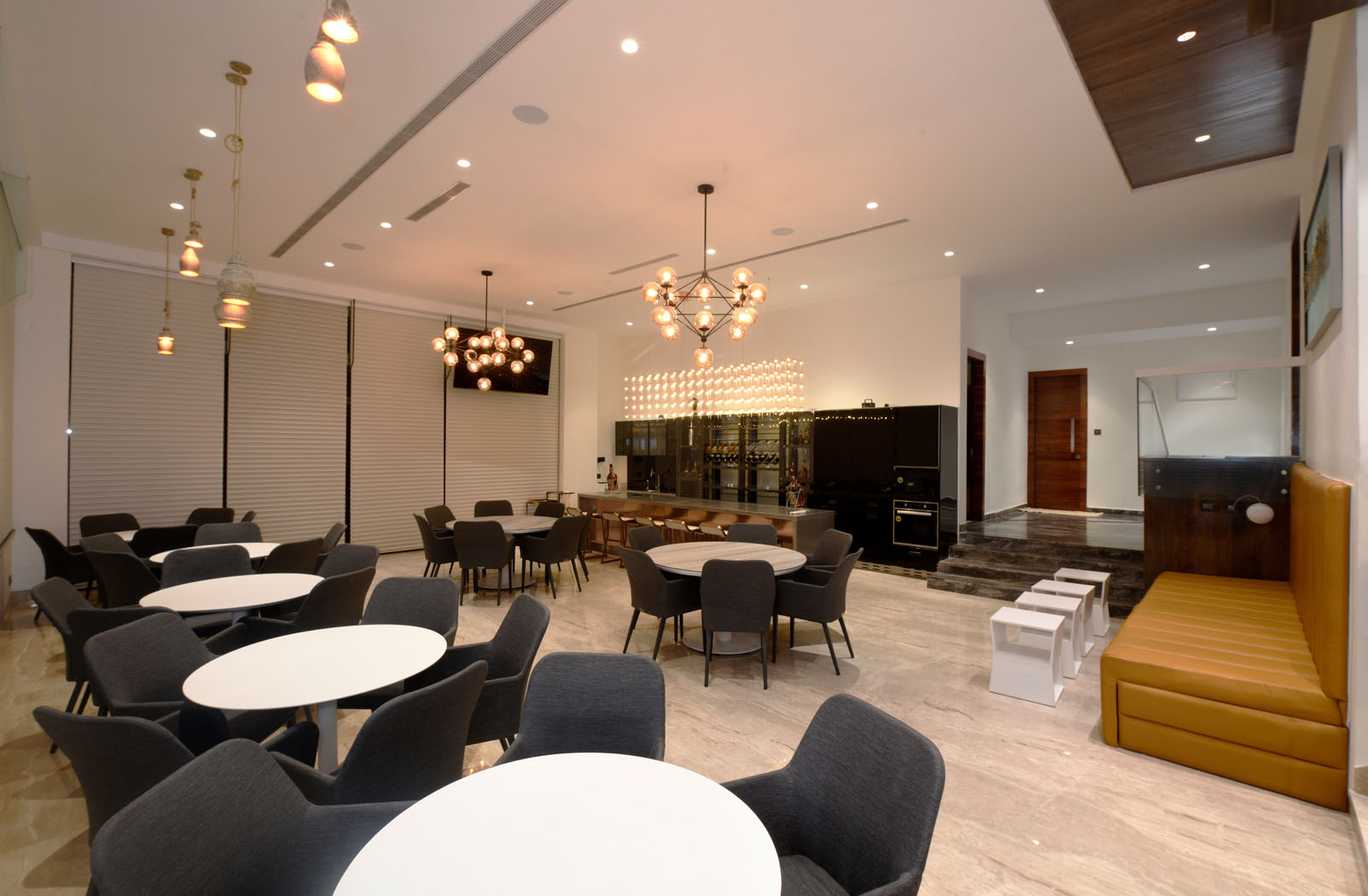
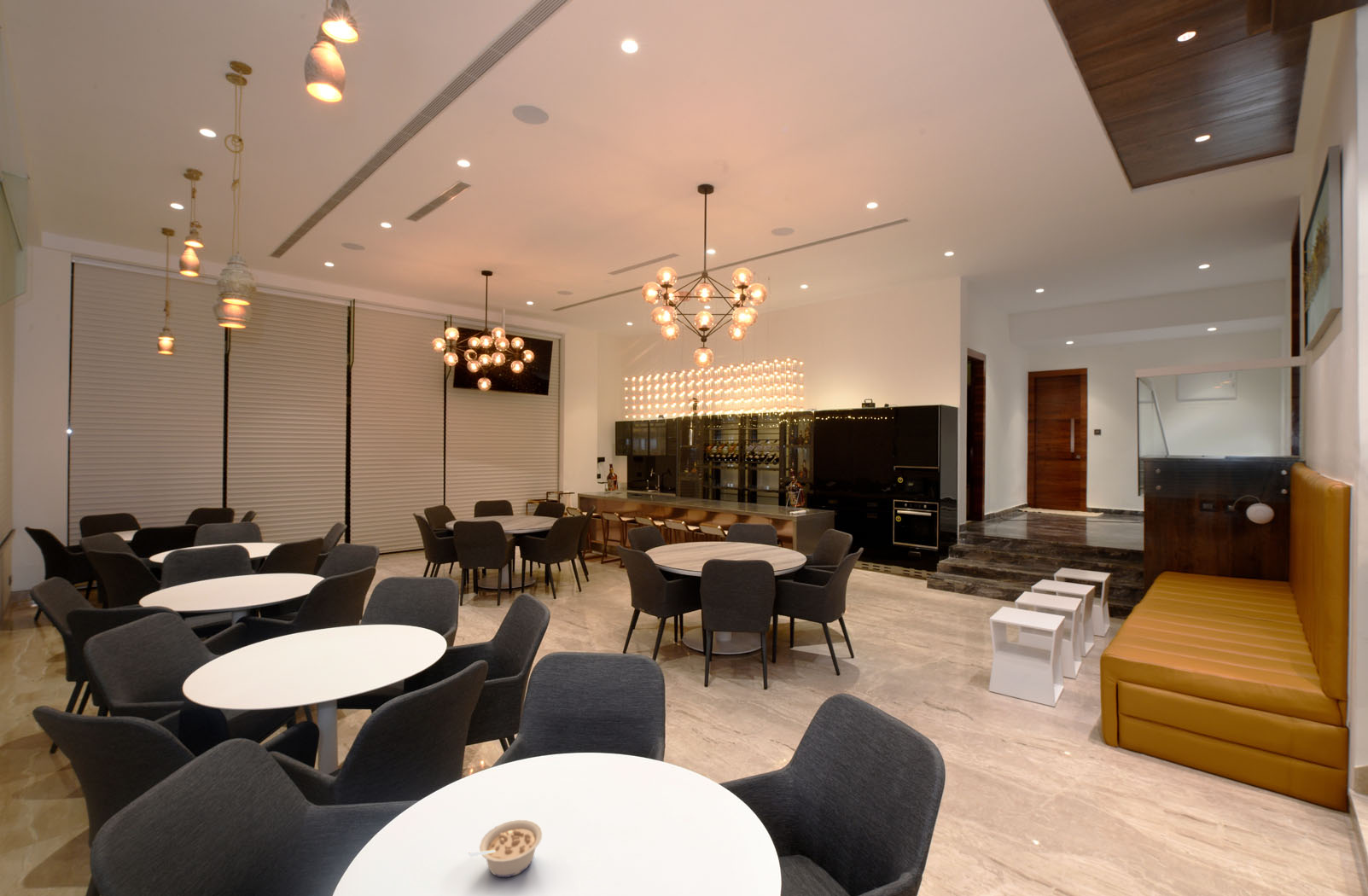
+ legume [467,819,543,878]
